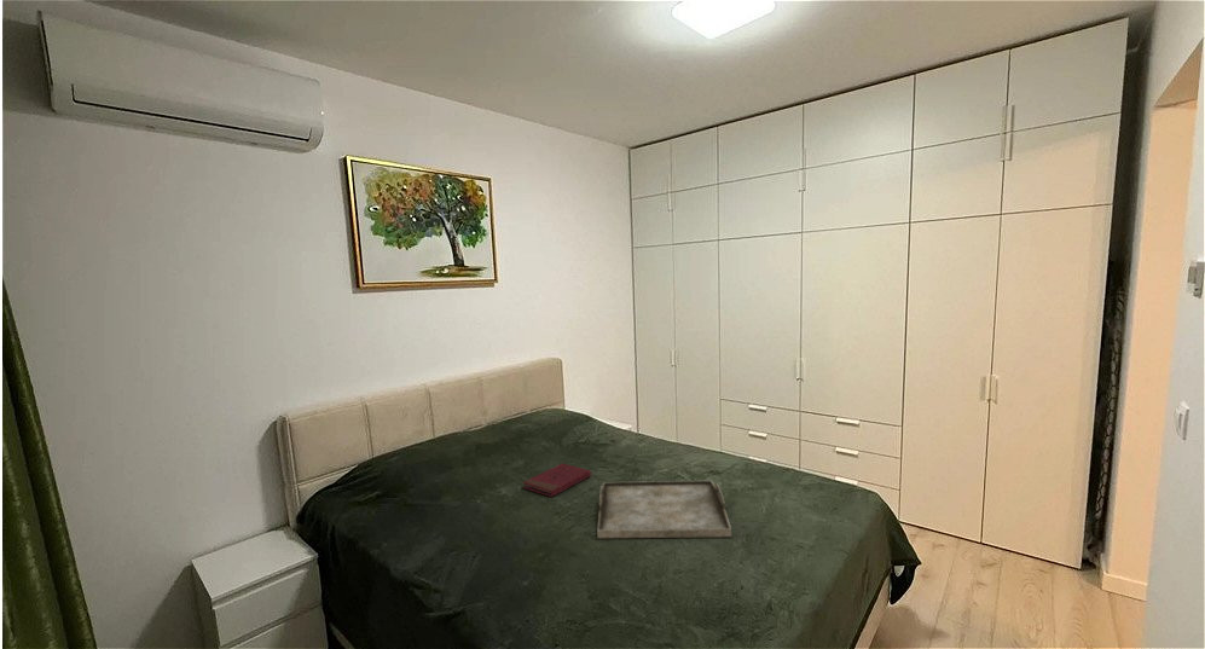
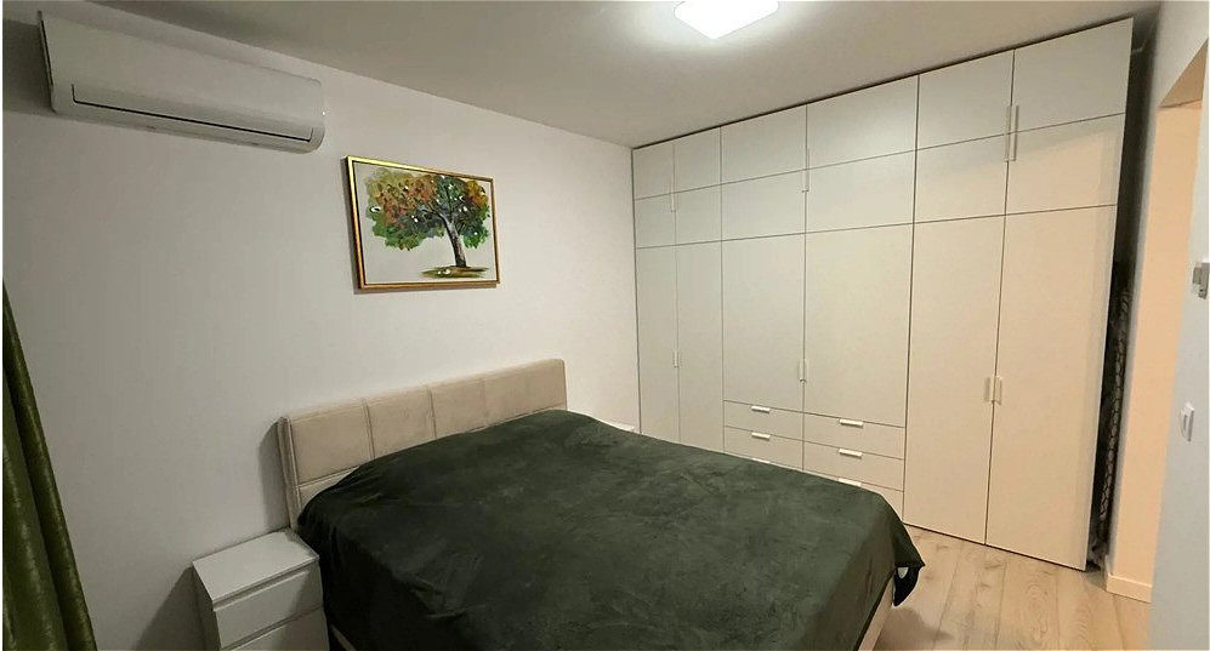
- book [522,462,592,498]
- serving tray [596,480,732,539]
